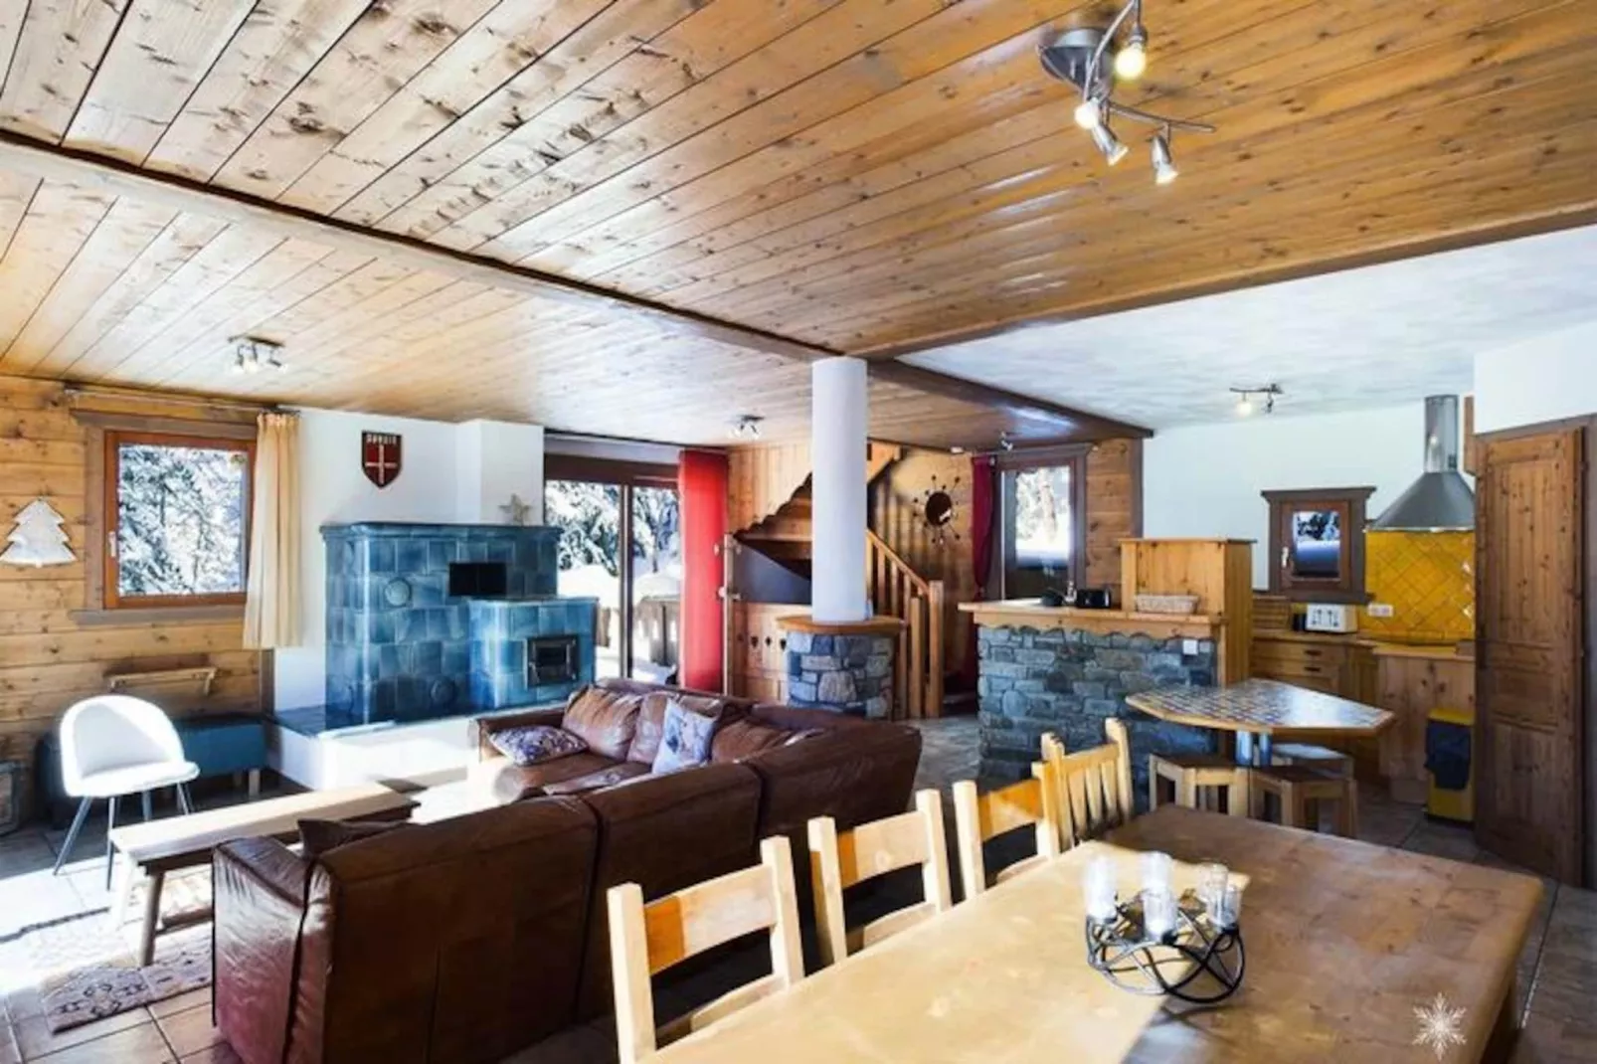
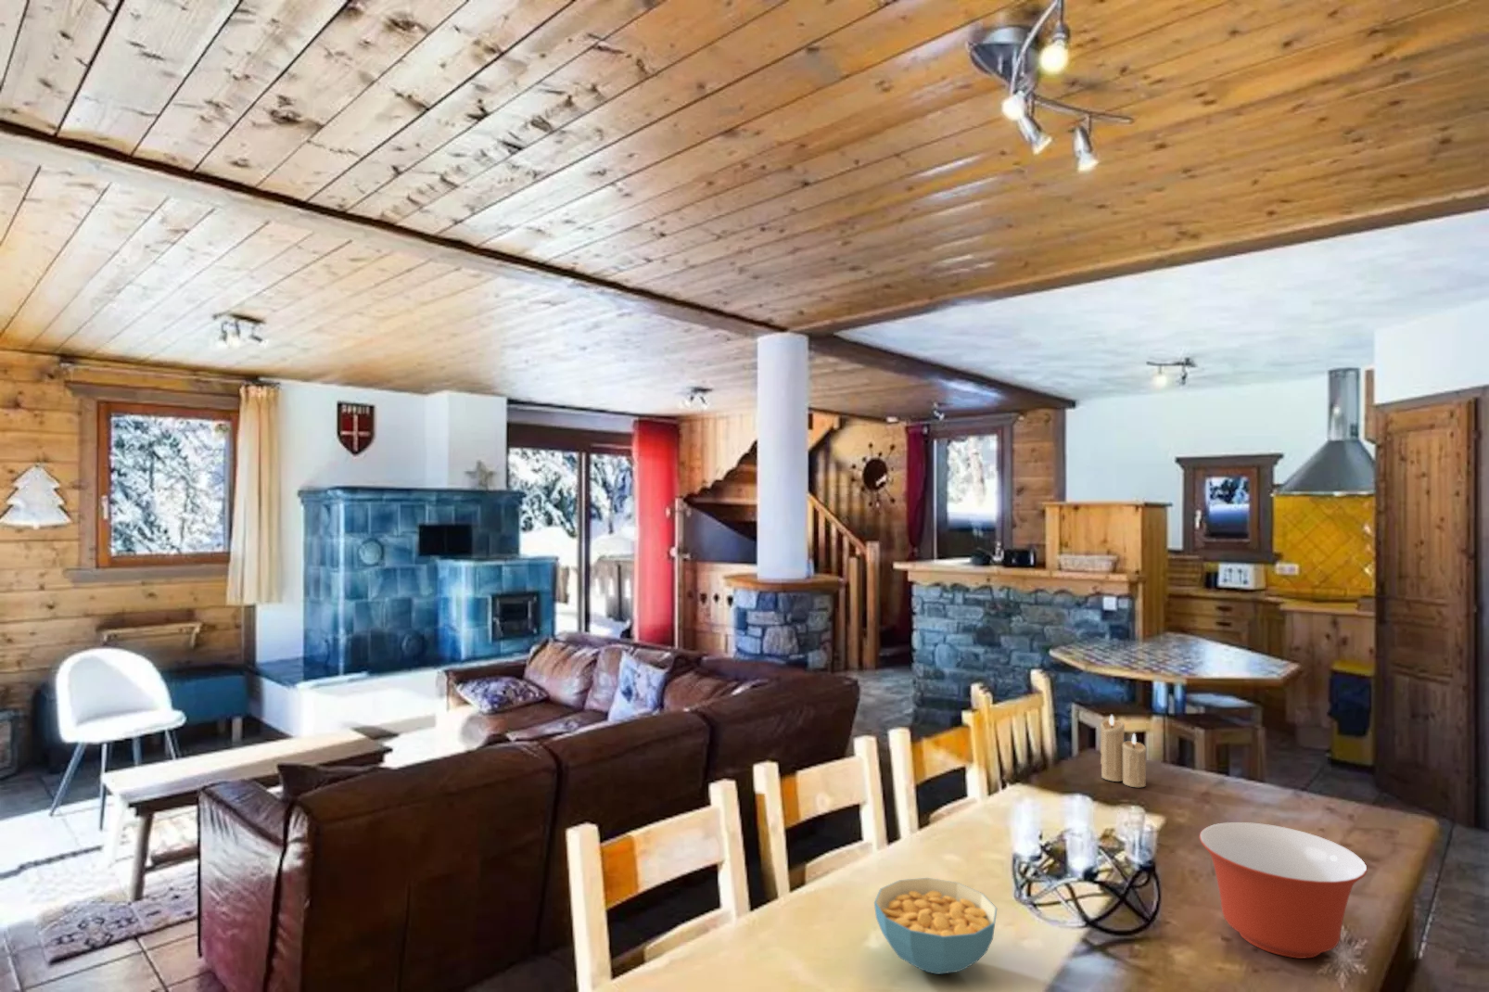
+ cereal bowl [873,877,997,975]
+ candle [1099,714,1147,788]
+ mixing bowl [1198,822,1368,960]
